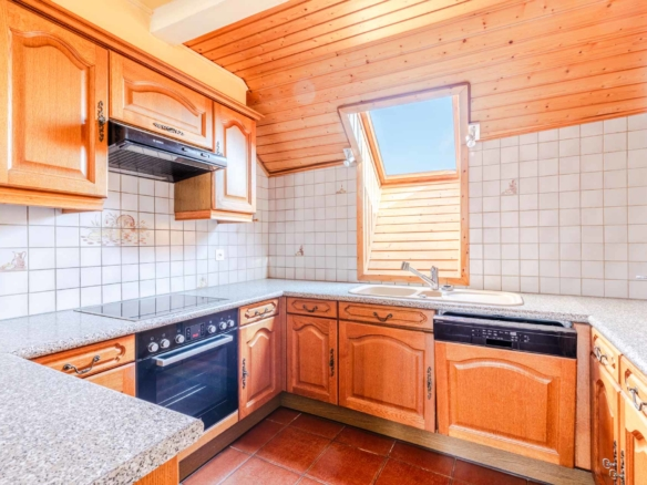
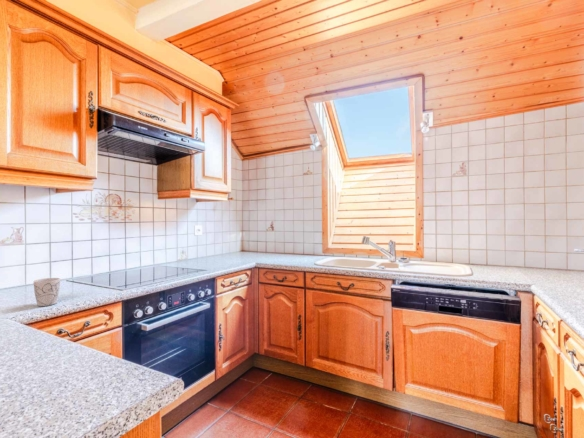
+ mug [33,277,61,307]
